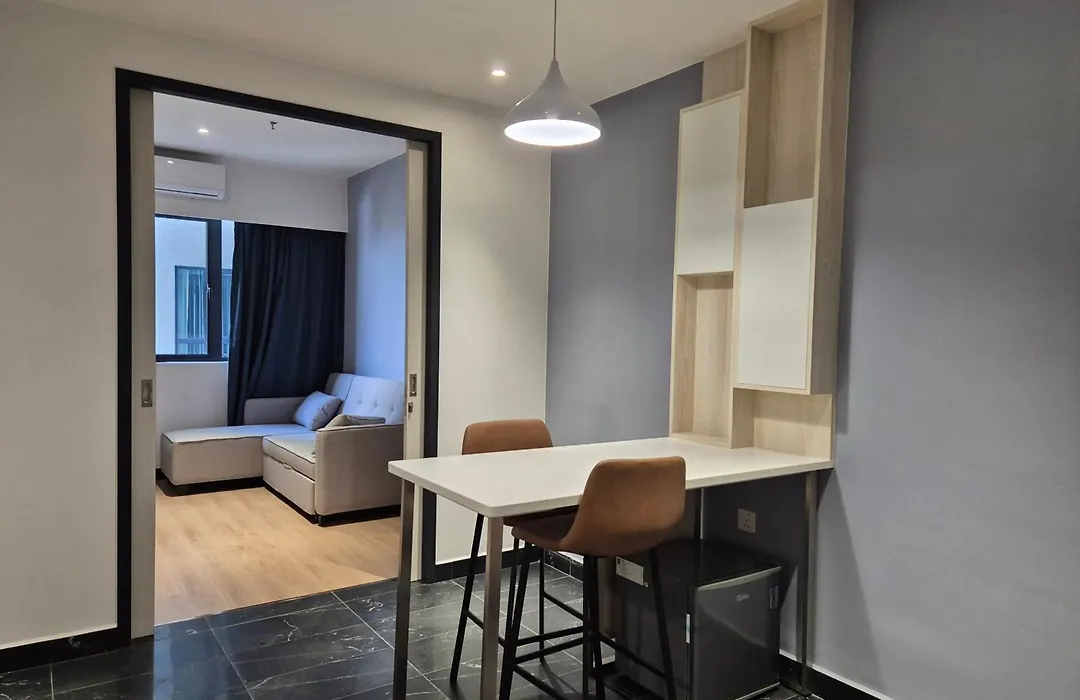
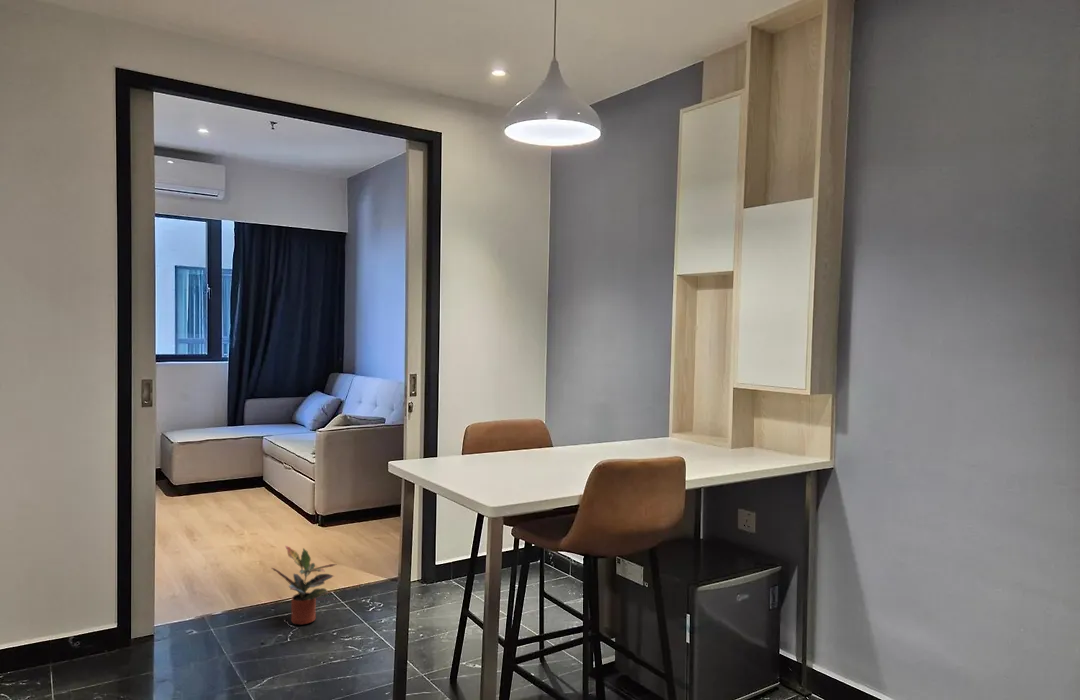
+ potted plant [270,545,337,626]
